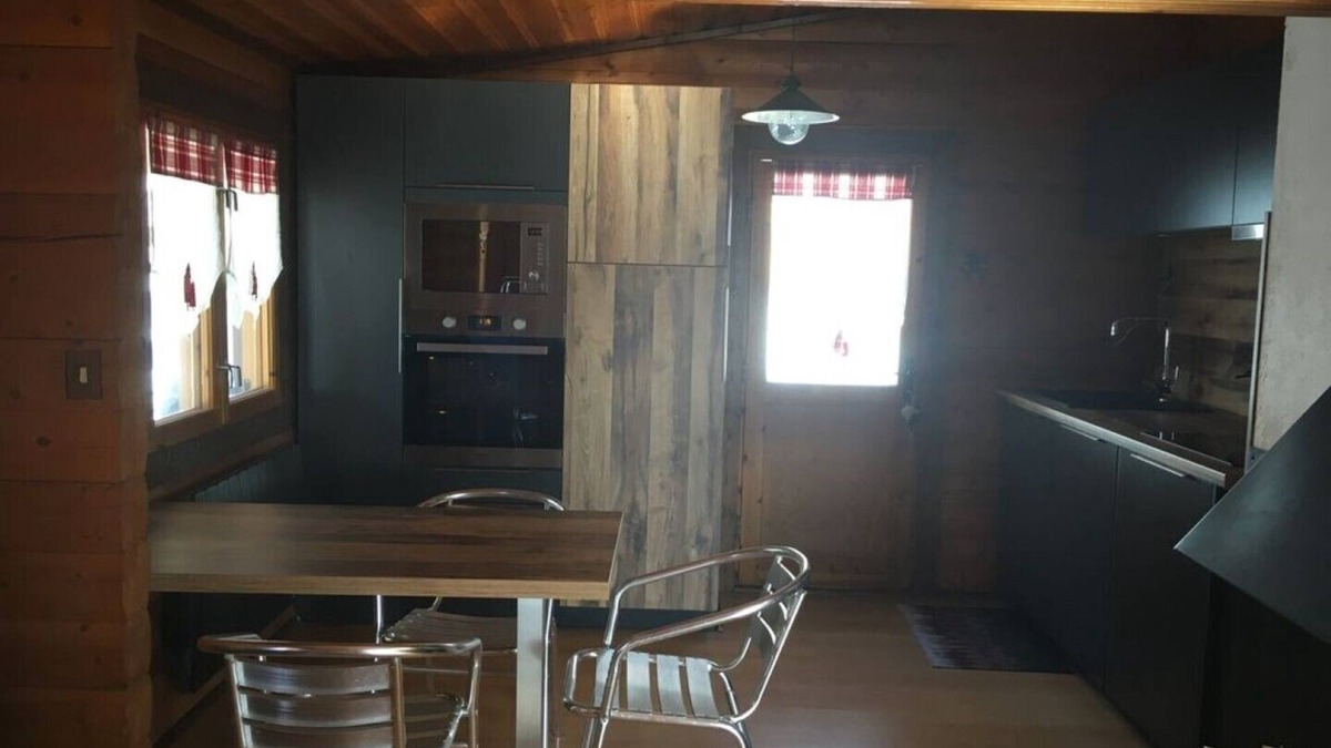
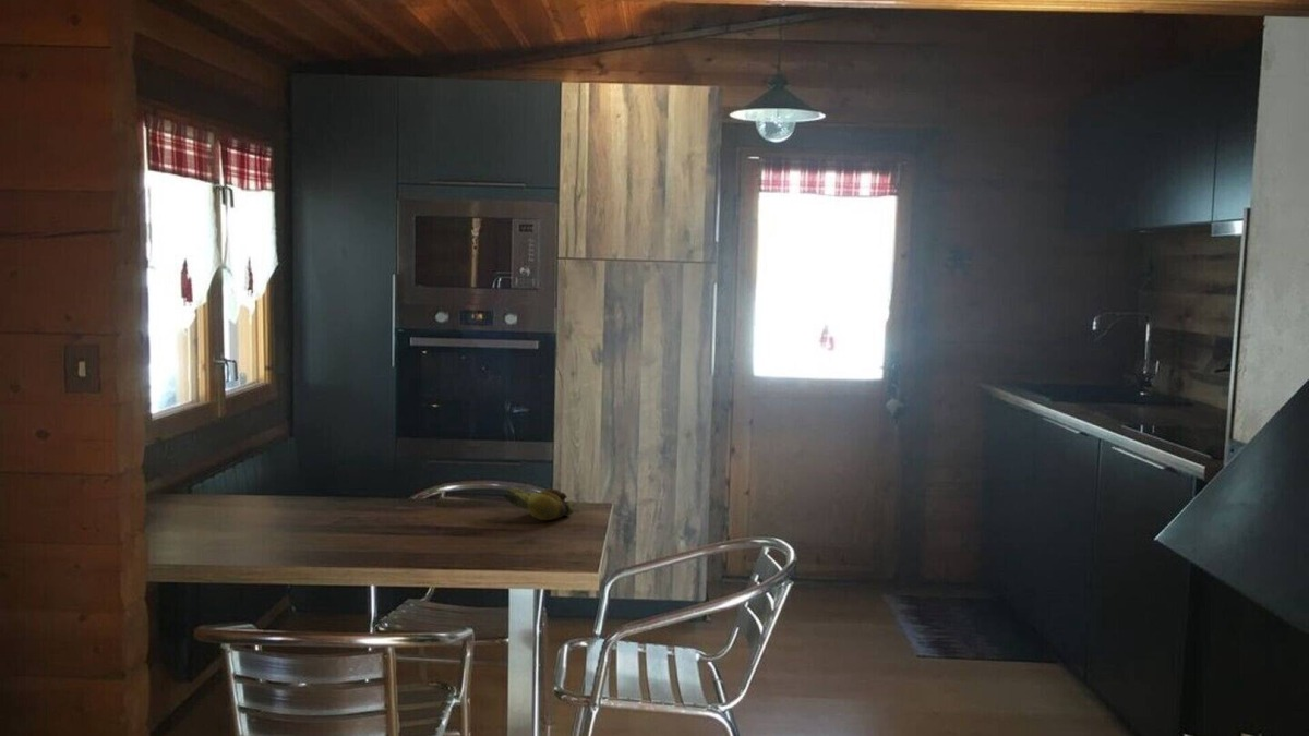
+ banana bunch [502,487,576,521]
